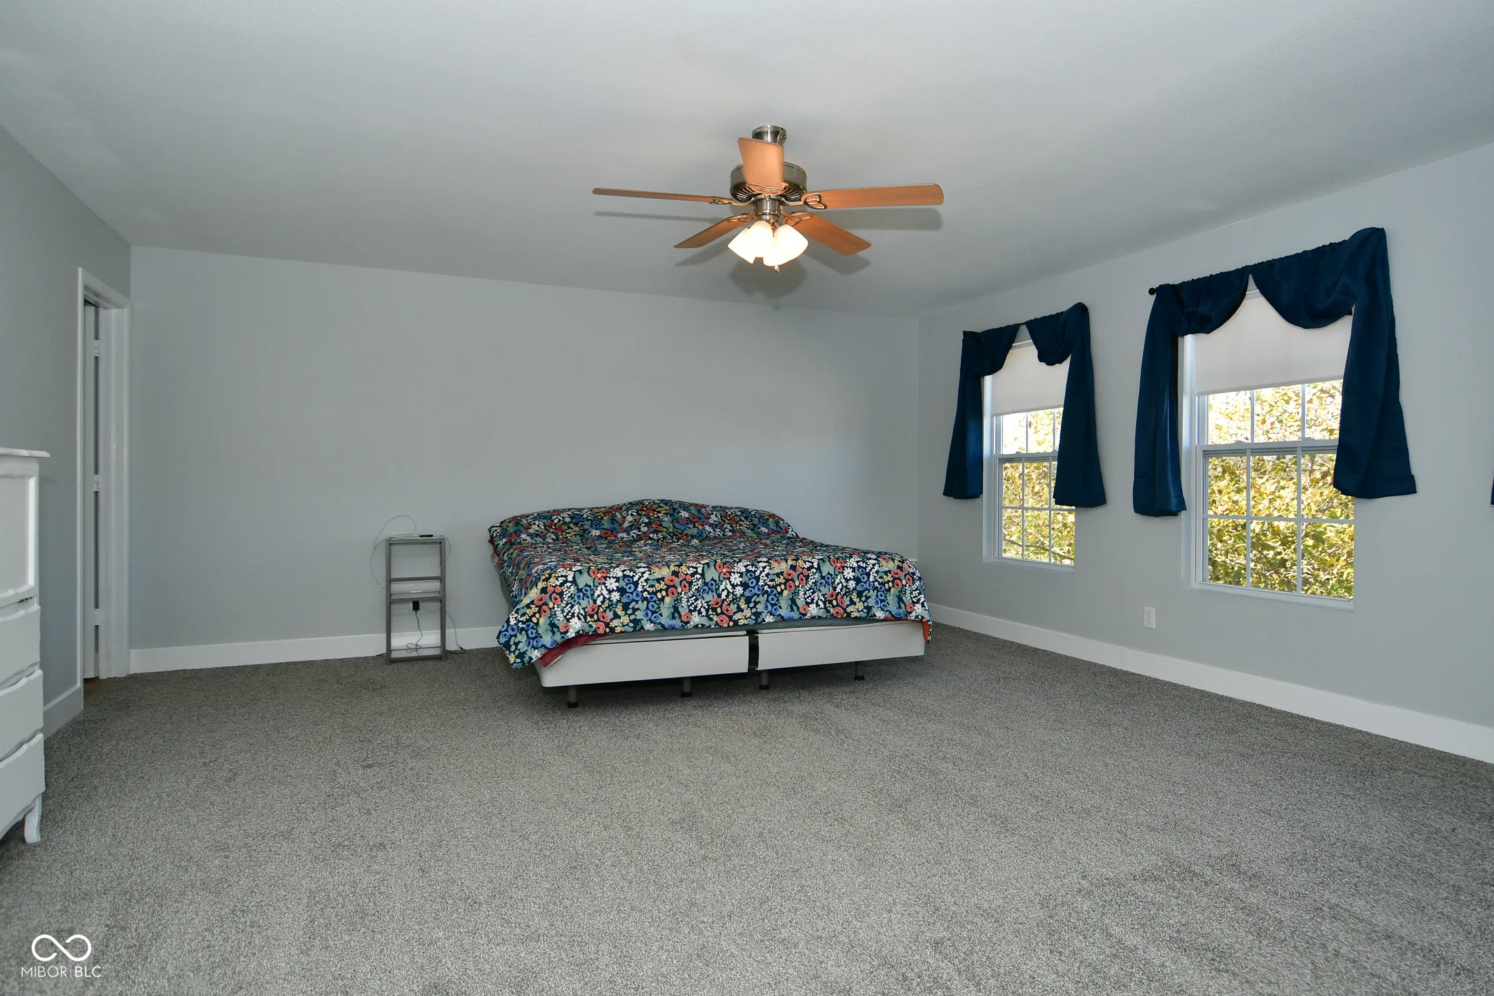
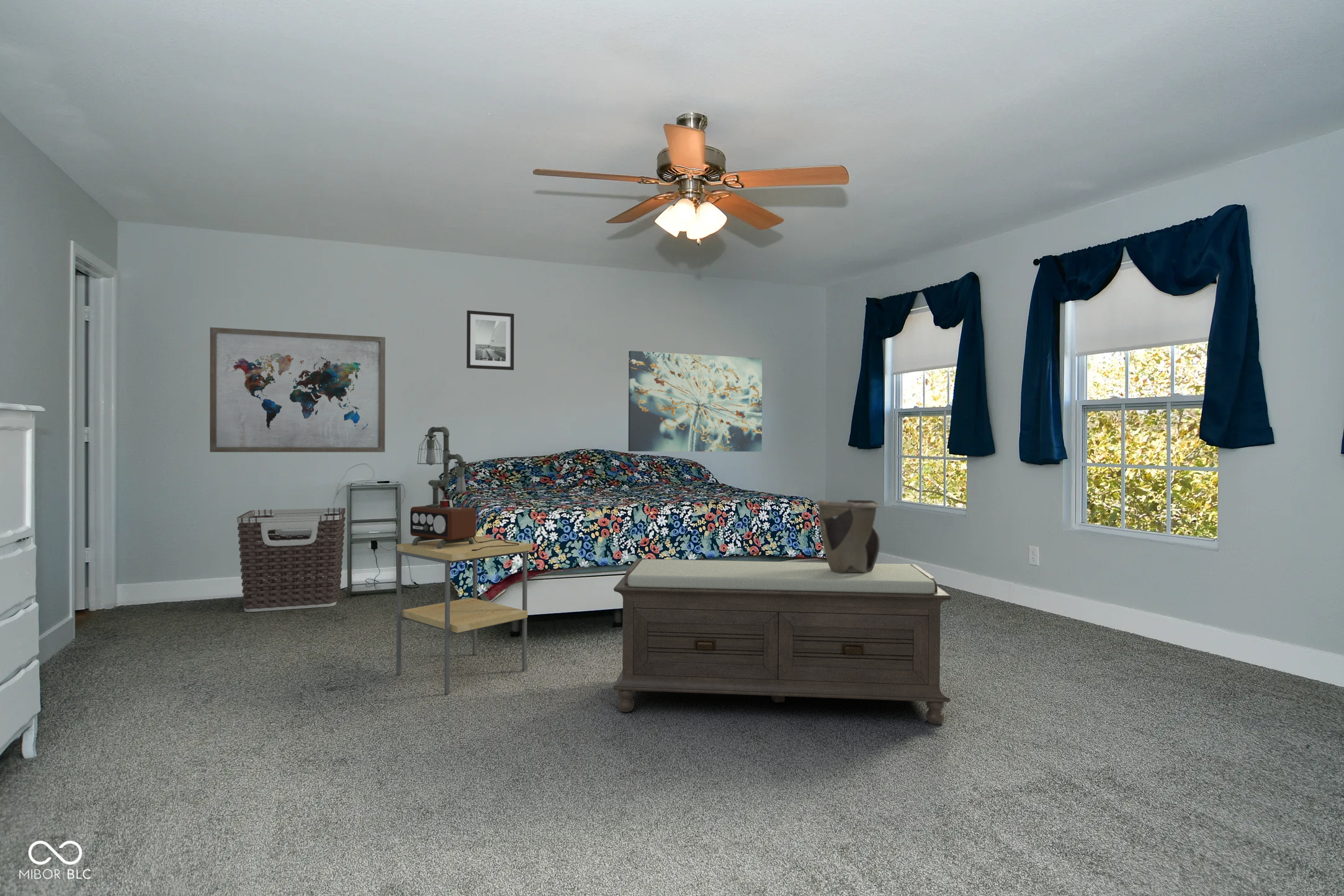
+ decorative bowl [815,499,882,573]
+ wall art [209,326,386,453]
+ clothes hamper [236,507,346,612]
+ wall art [628,350,763,452]
+ table lamp [410,426,519,551]
+ wall art [466,310,514,371]
+ bench [612,558,952,725]
+ side table [396,535,533,694]
